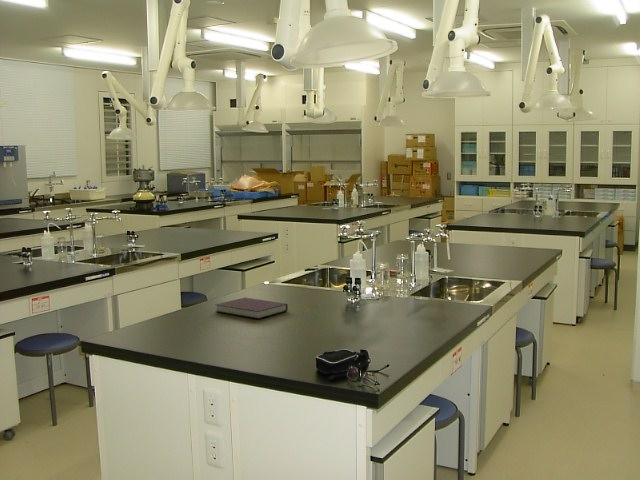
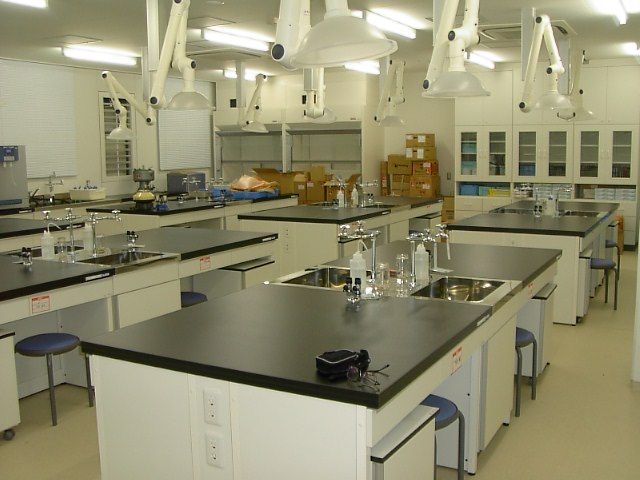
- notebook [214,297,289,320]
